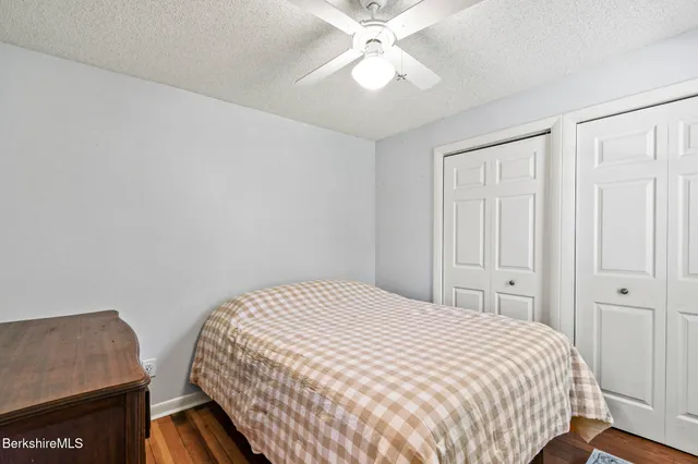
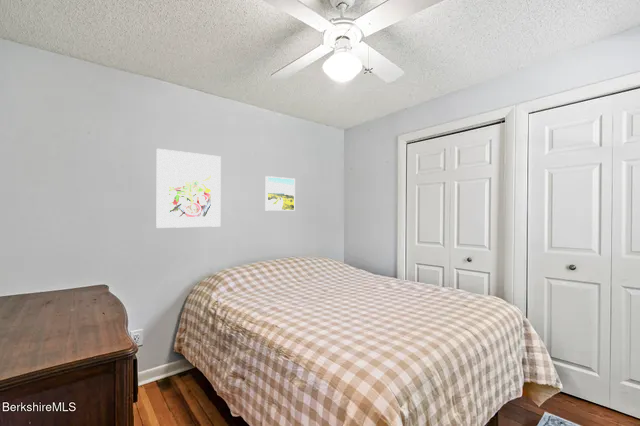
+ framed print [156,148,222,229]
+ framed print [264,175,296,212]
